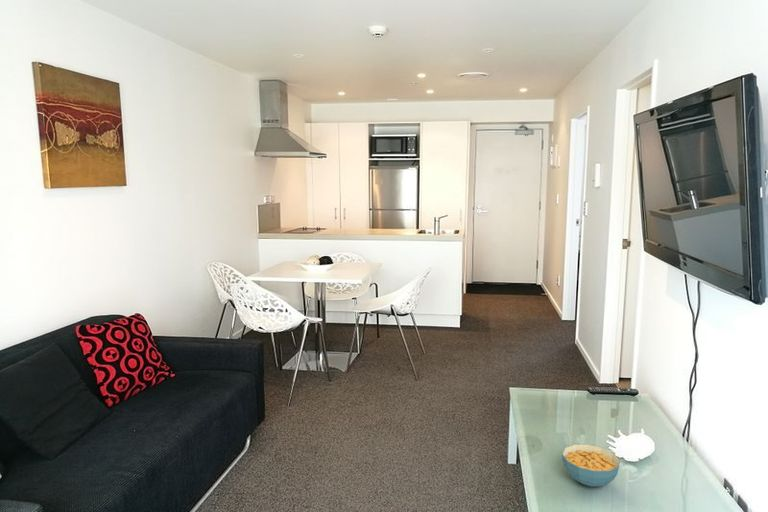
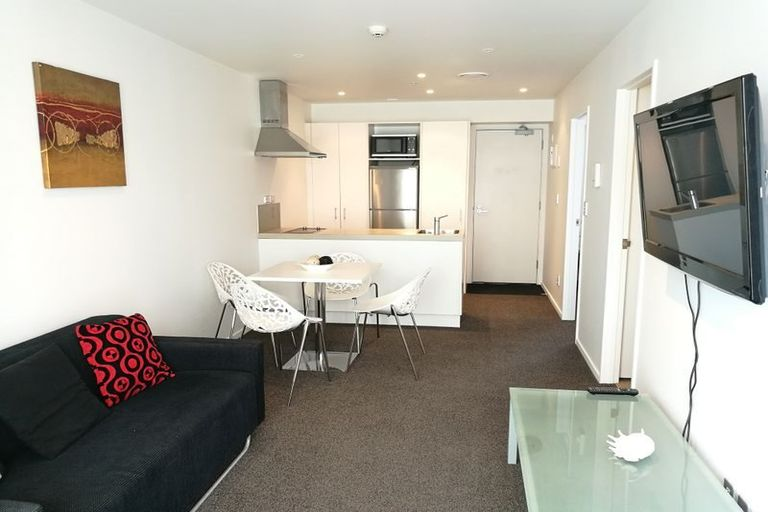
- cereal bowl [561,443,621,488]
